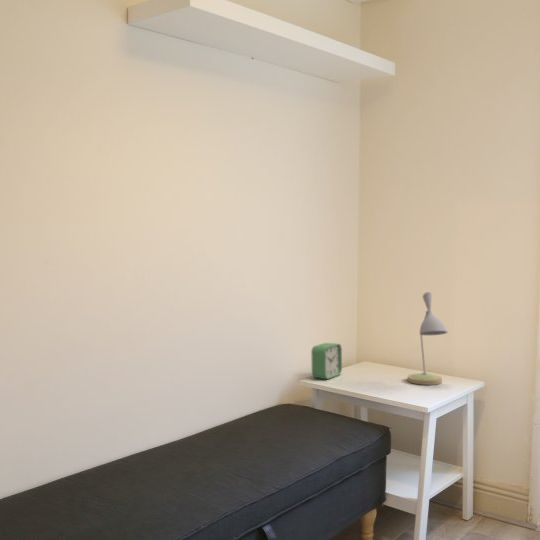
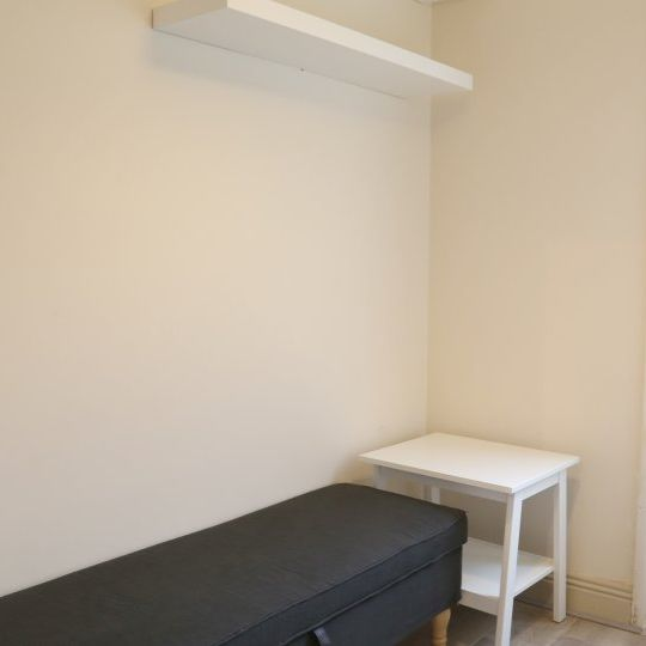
- desk lamp [406,291,449,386]
- alarm clock [310,342,343,380]
